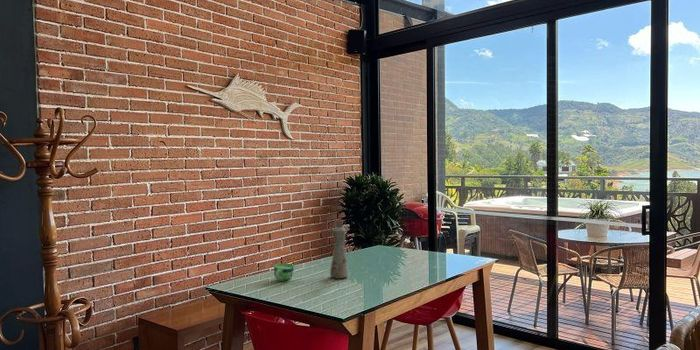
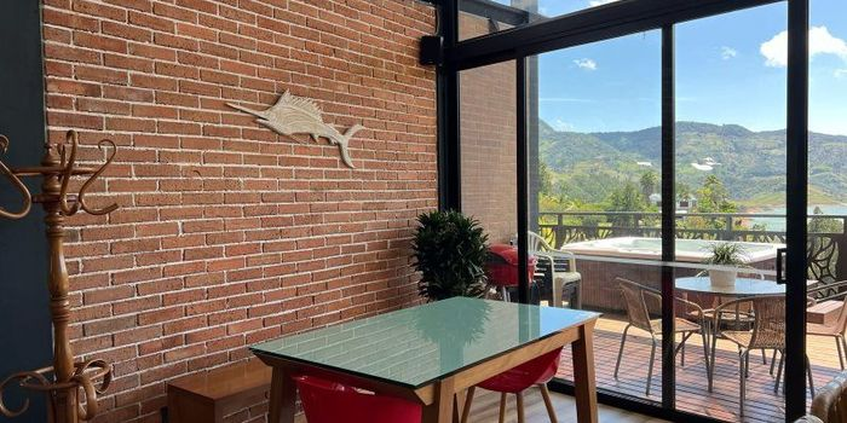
- cup [273,262,295,282]
- bottle [329,218,350,280]
